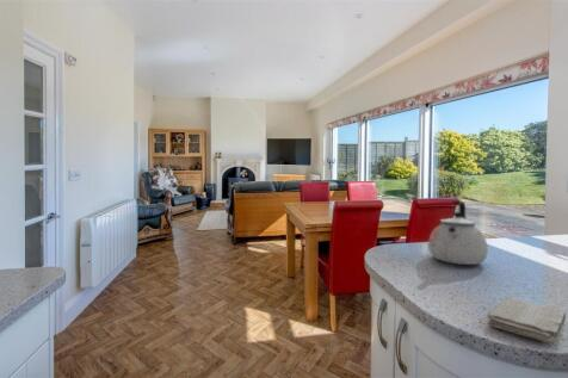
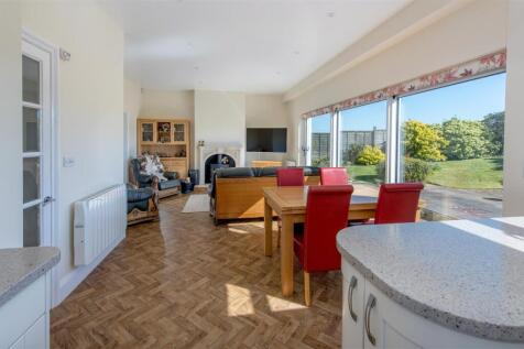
- washcloth [487,297,567,343]
- kettle [427,199,489,266]
